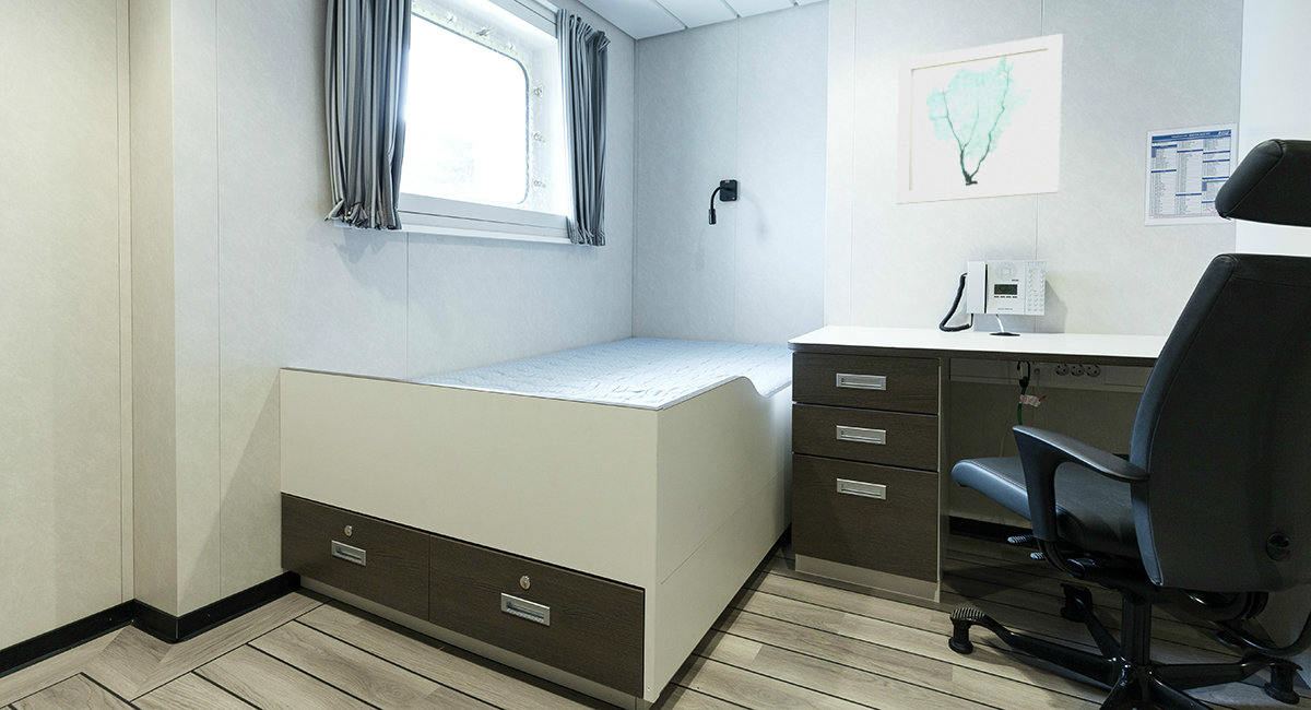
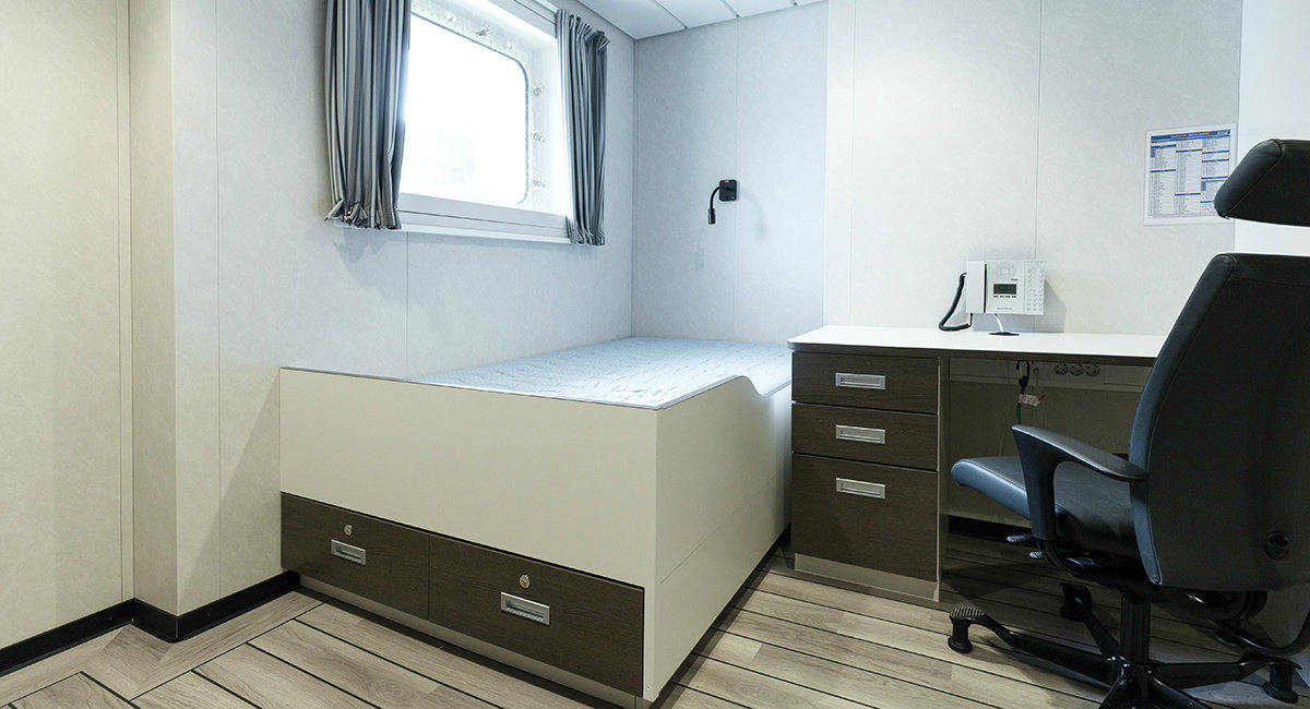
- wall art [895,33,1064,205]
